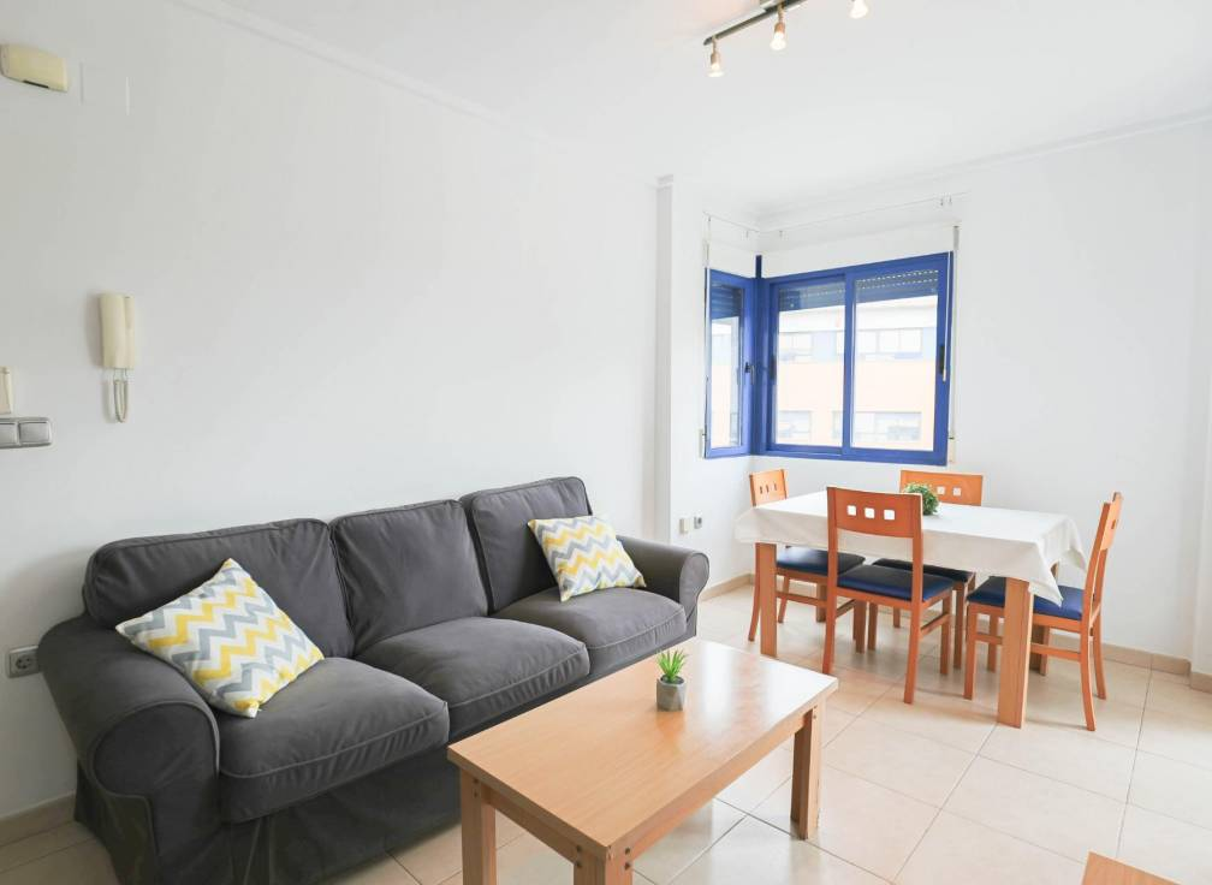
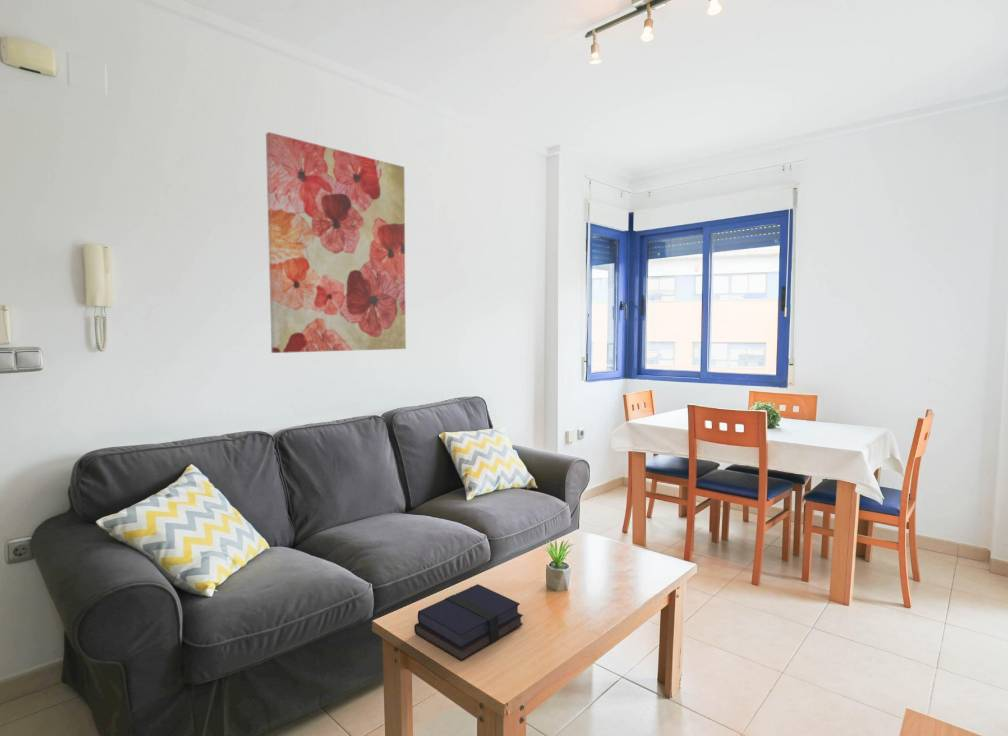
+ book [413,583,524,662]
+ wall art [265,131,407,354]
